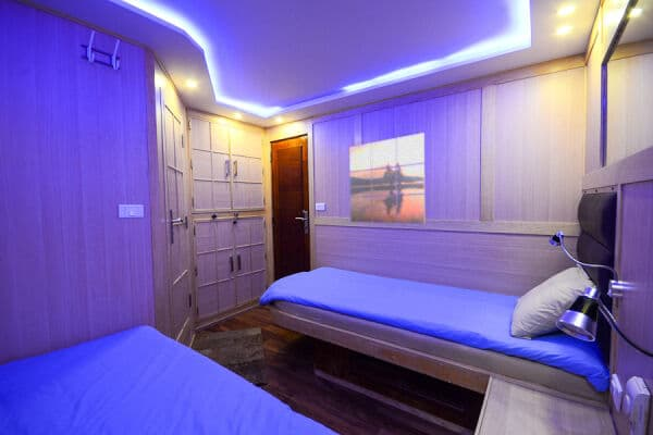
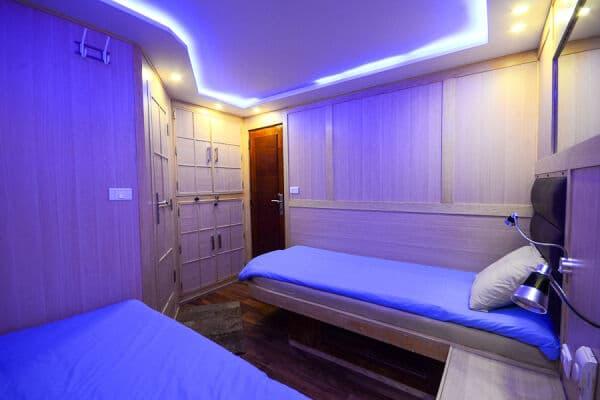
- wall art [348,132,426,225]
